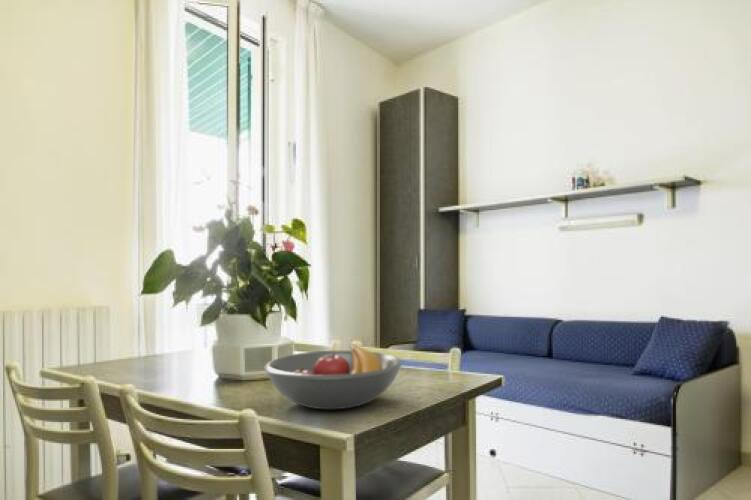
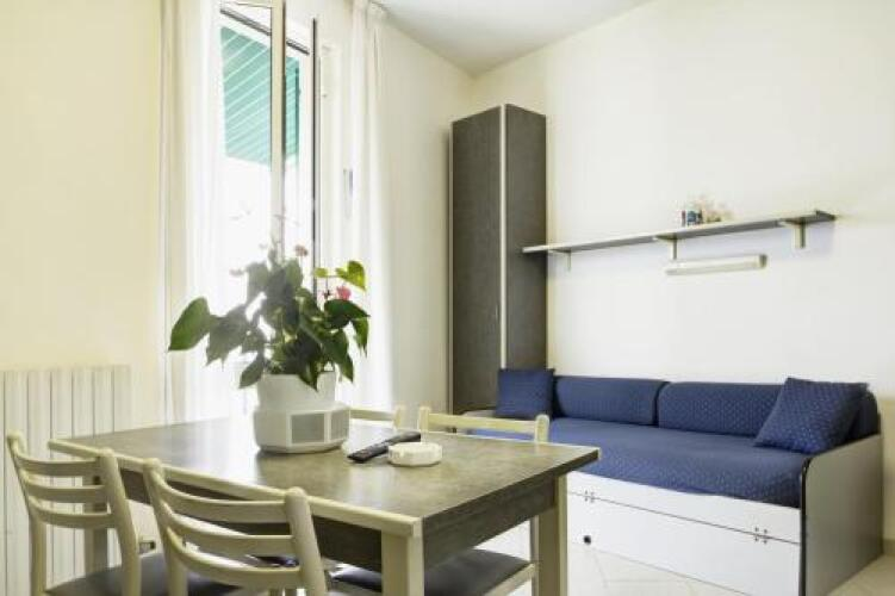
- fruit bowl [263,343,403,410]
